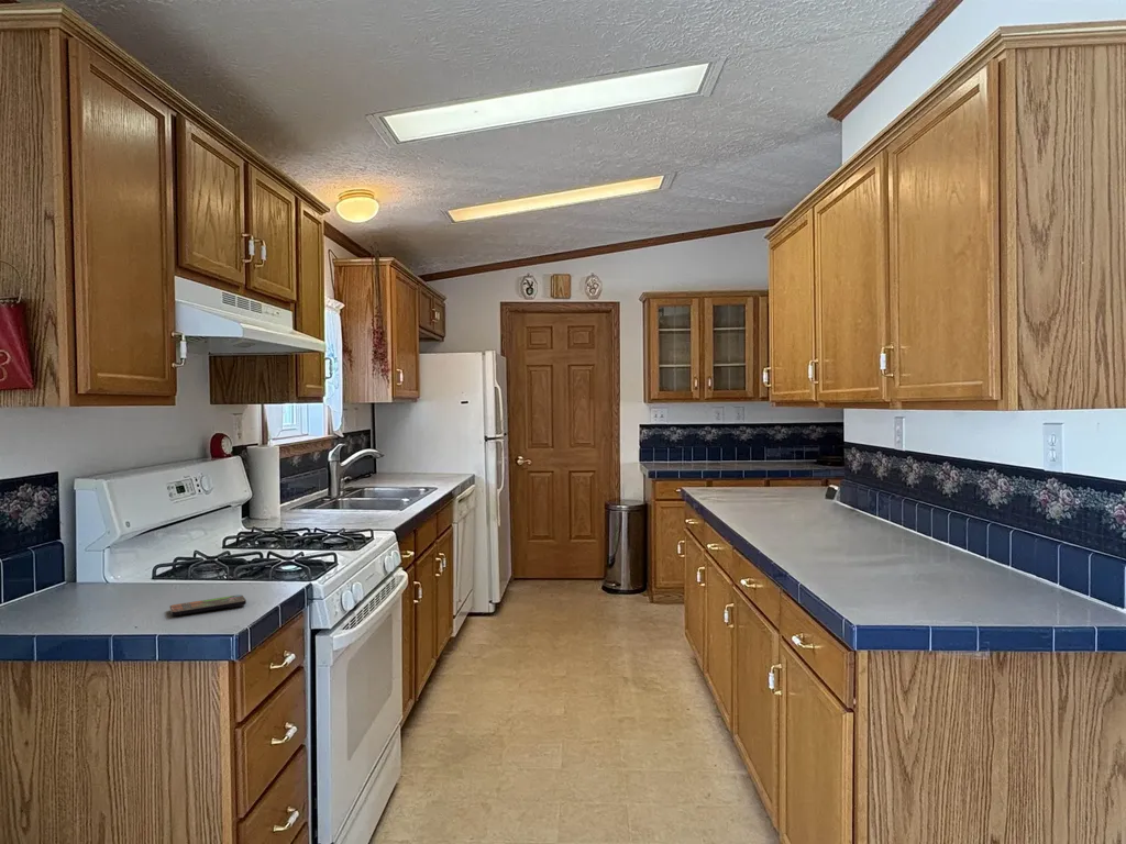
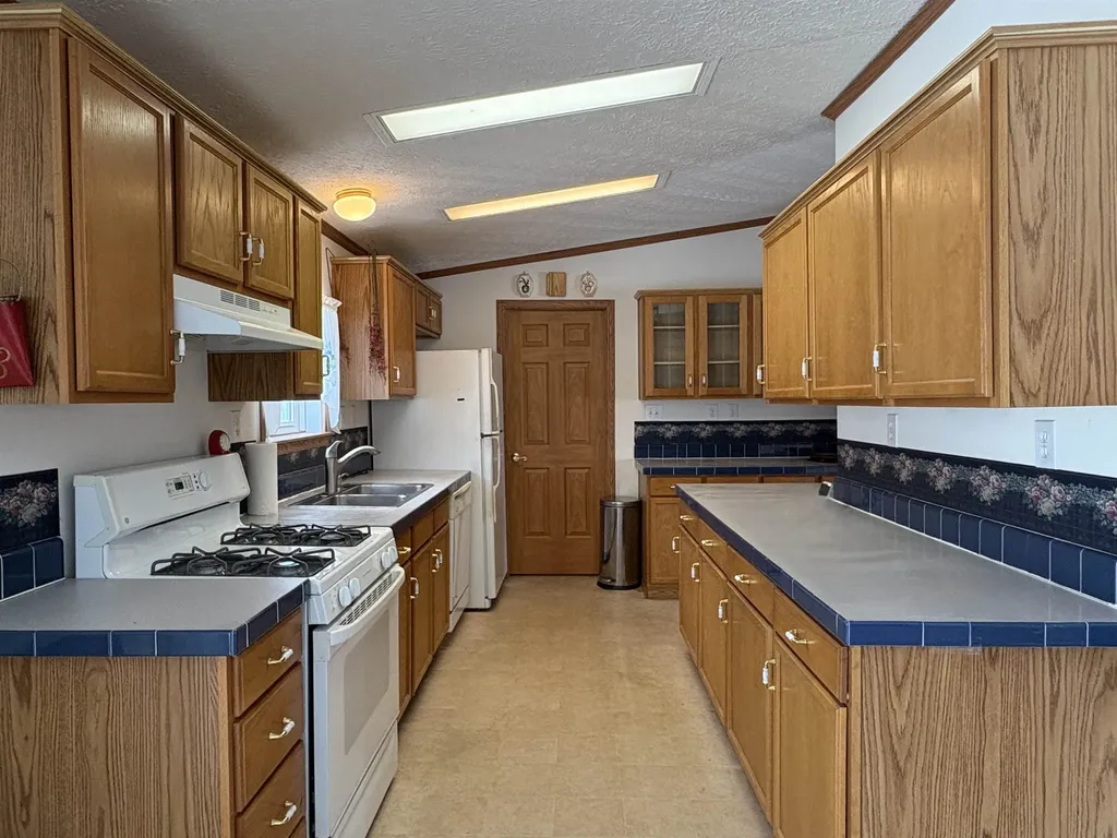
- smartphone [168,593,247,617]
